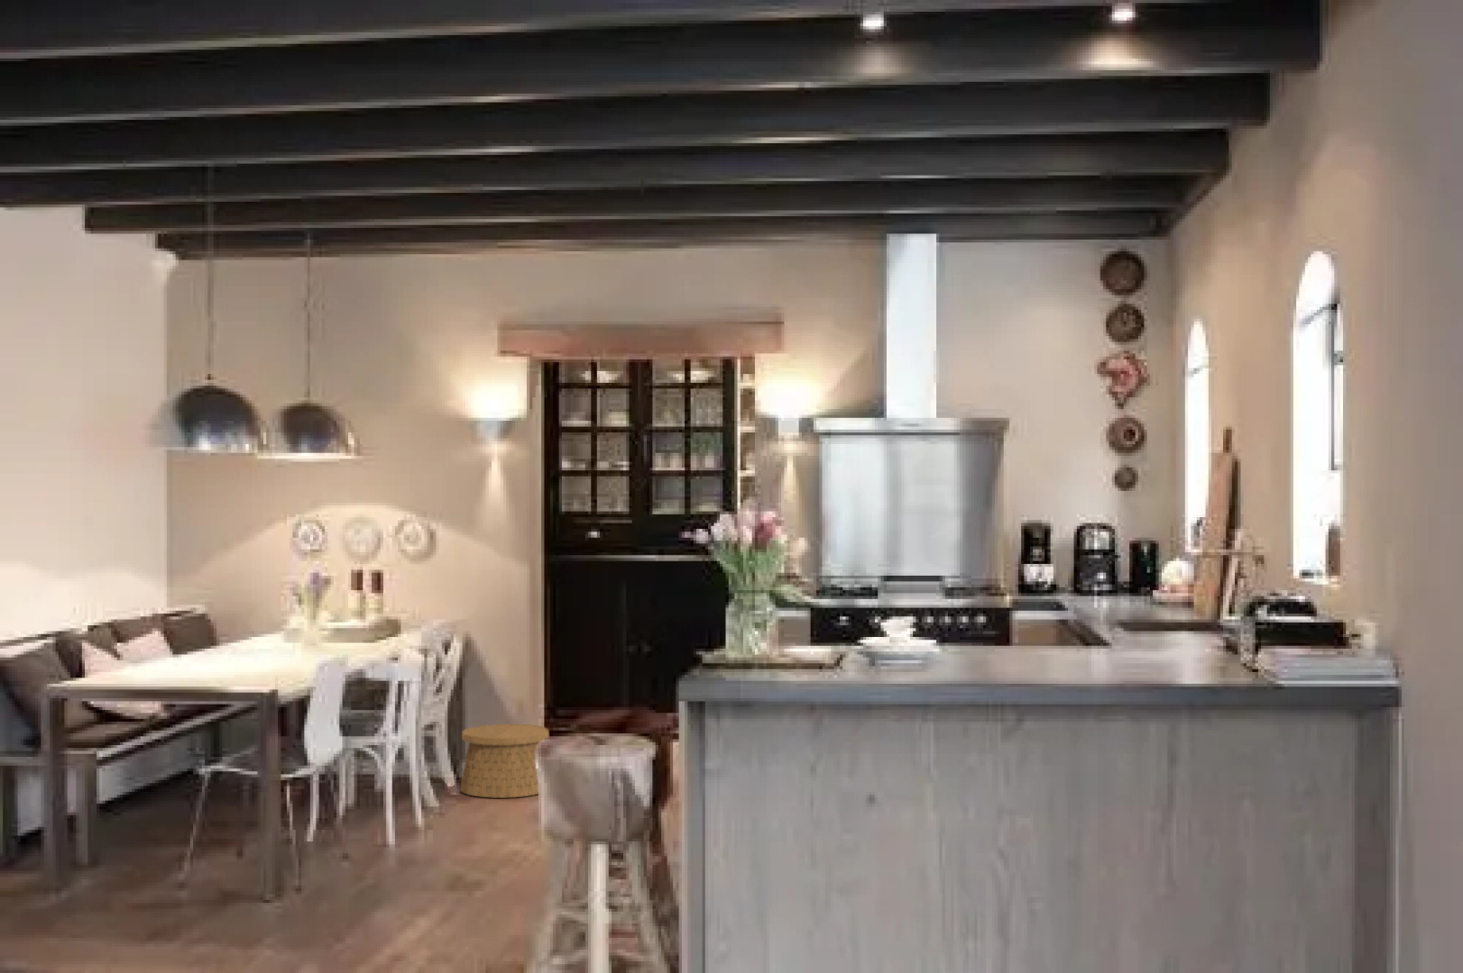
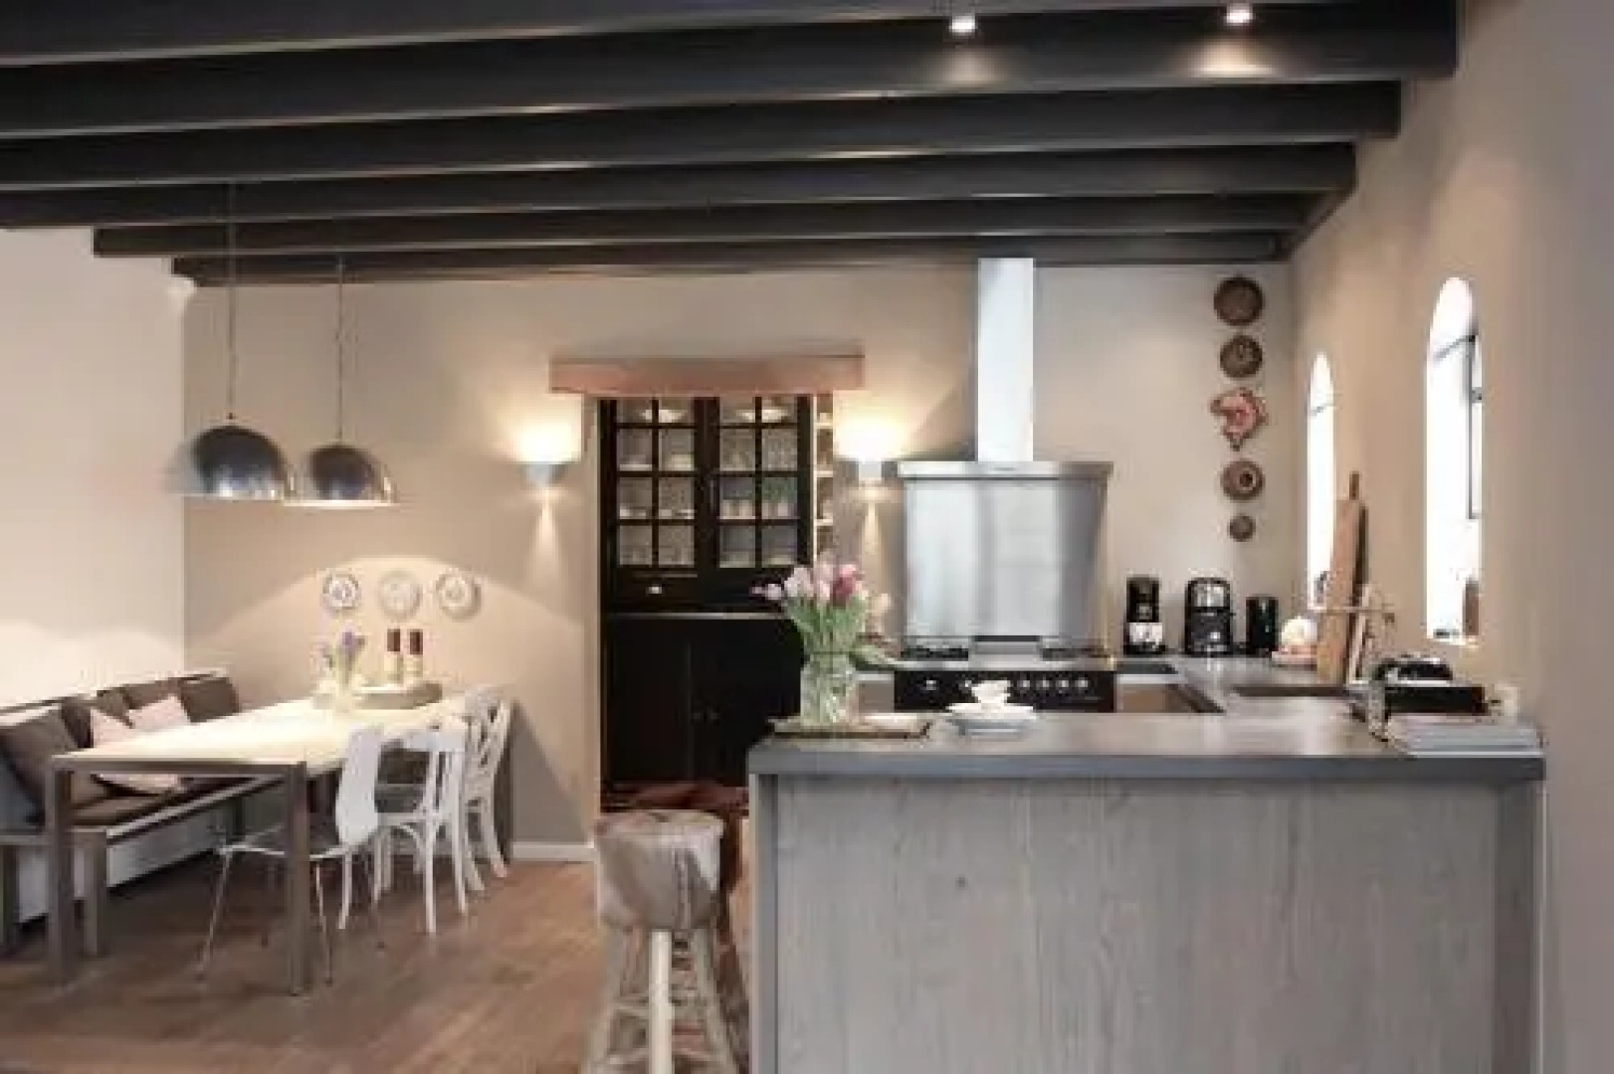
- basket [459,723,549,799]
